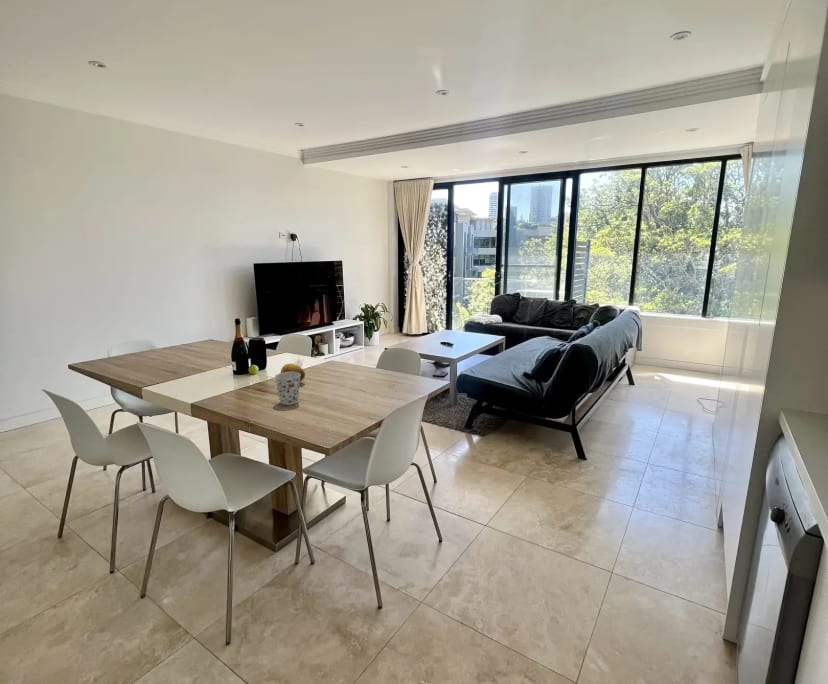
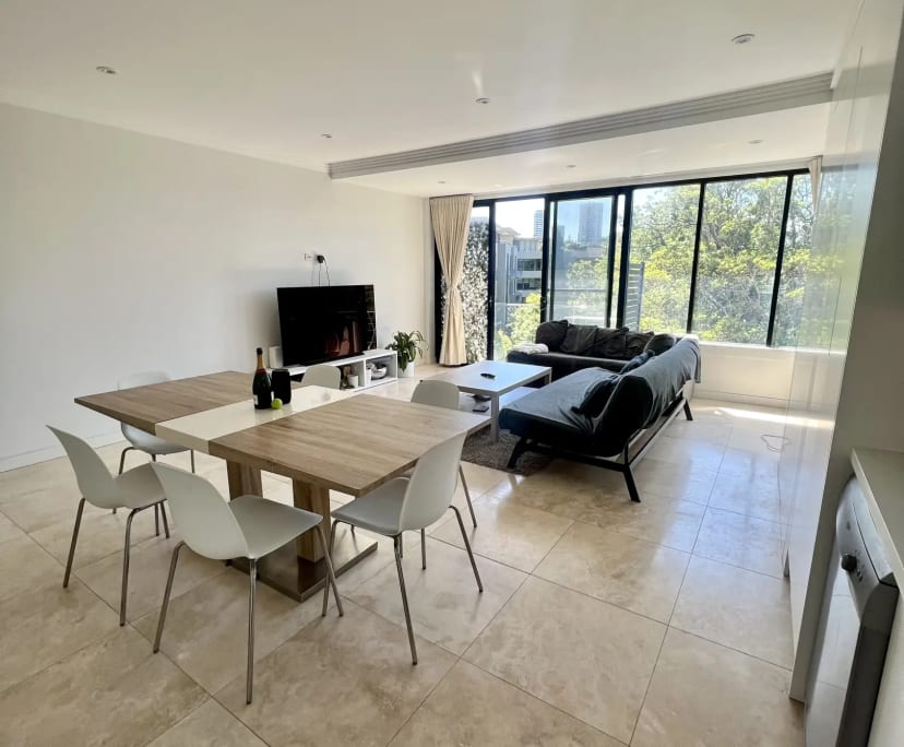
- fruit [279,363,306,383]
- cup [274,372,301,406]
